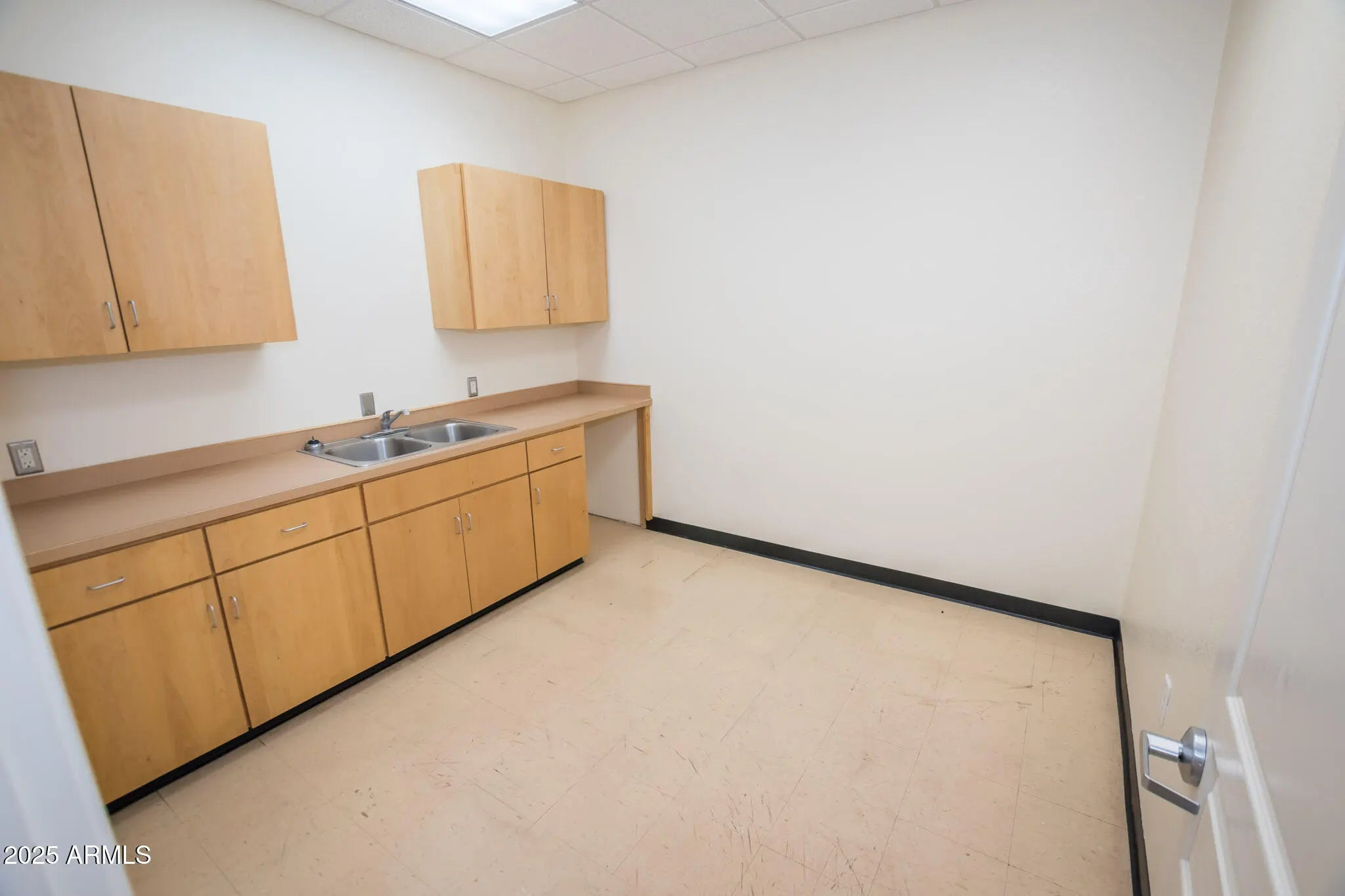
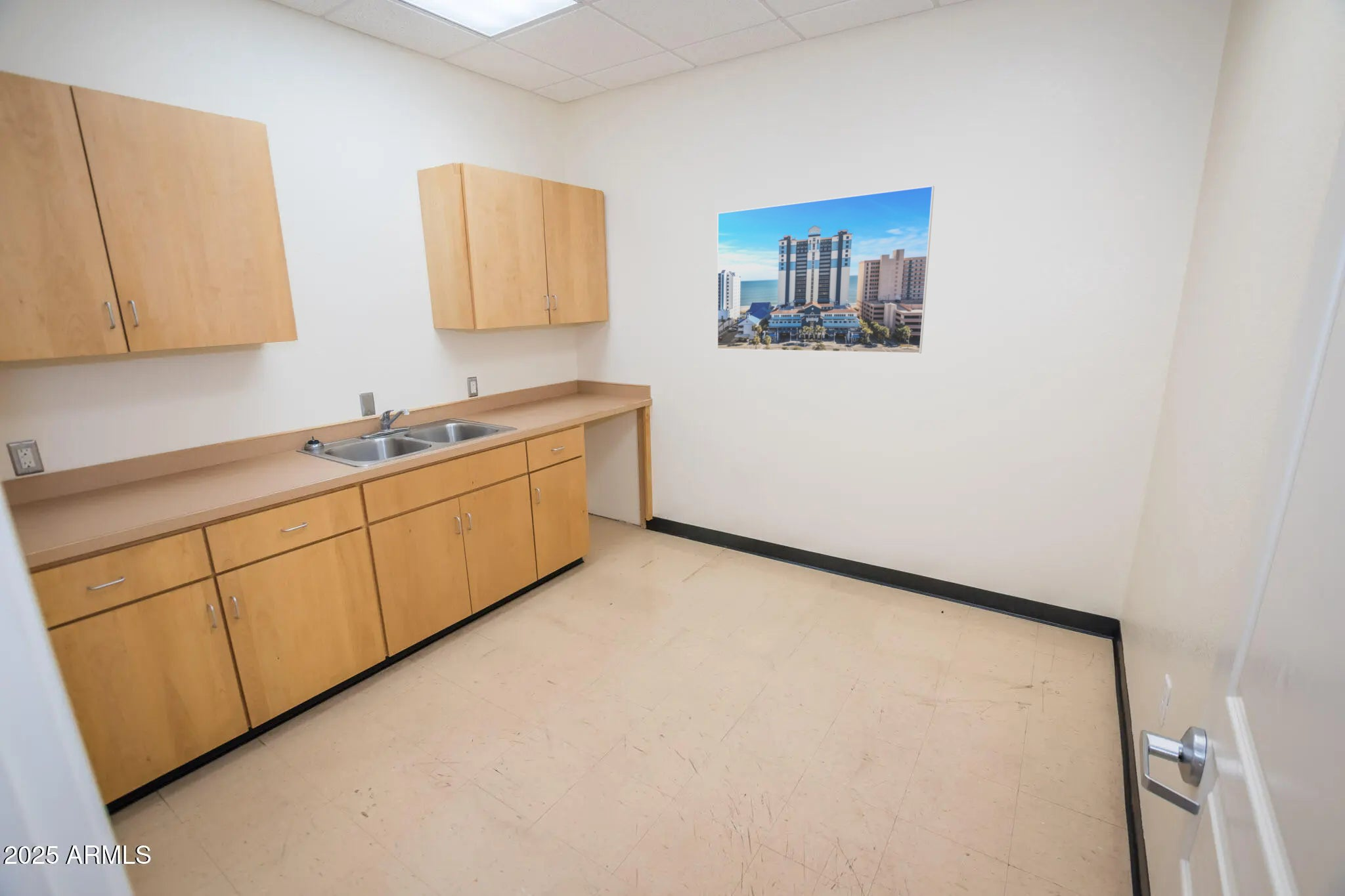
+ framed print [717,185,935,354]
